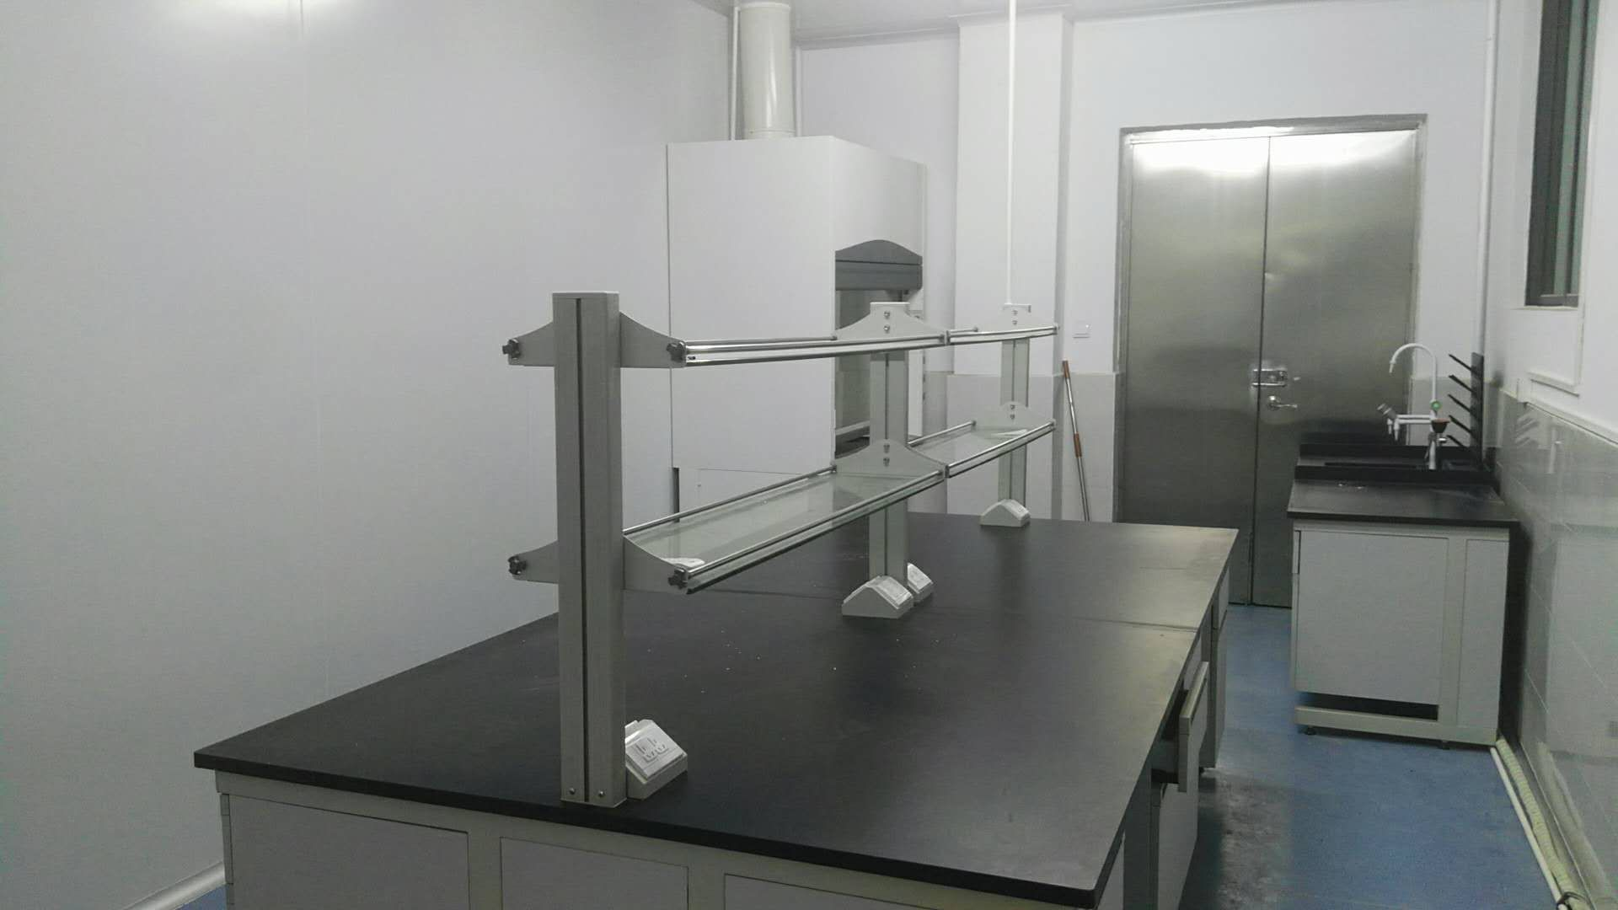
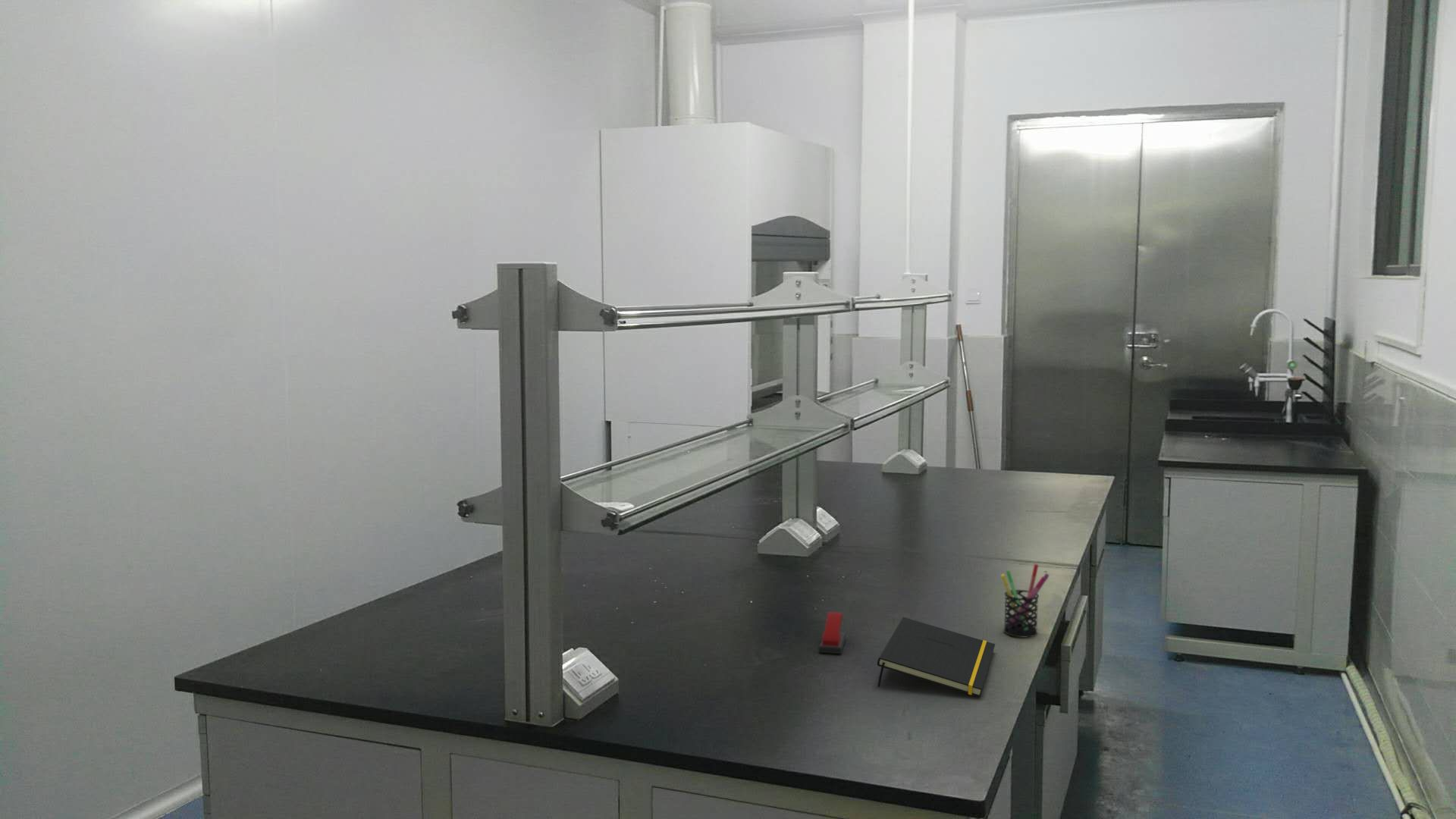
+ stapler [818,611,846,654]
+ notepad [877,617,996,698]
+ pen holder [1000,563,1050,638]
